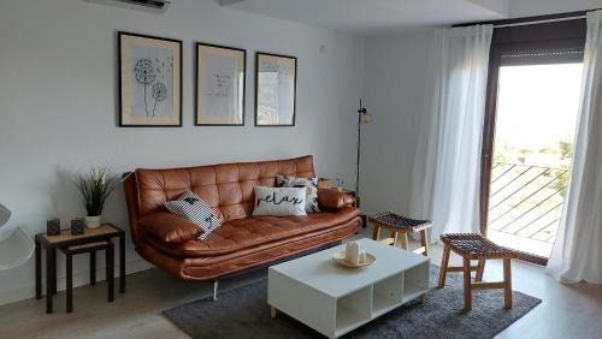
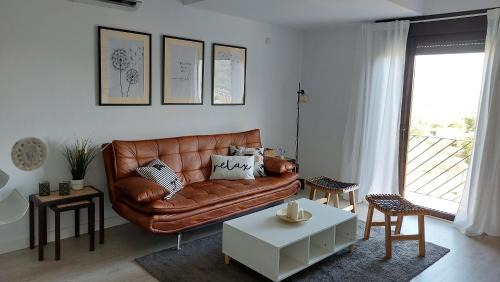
+ decorative plate [10,136,48,172]
